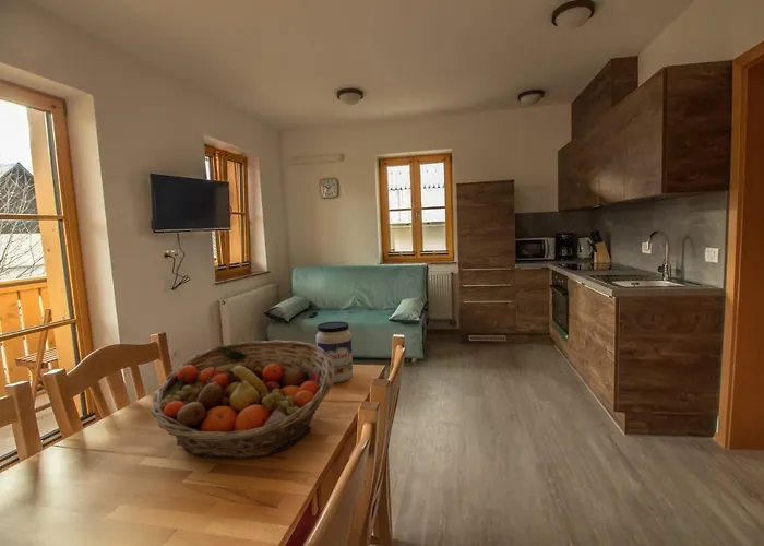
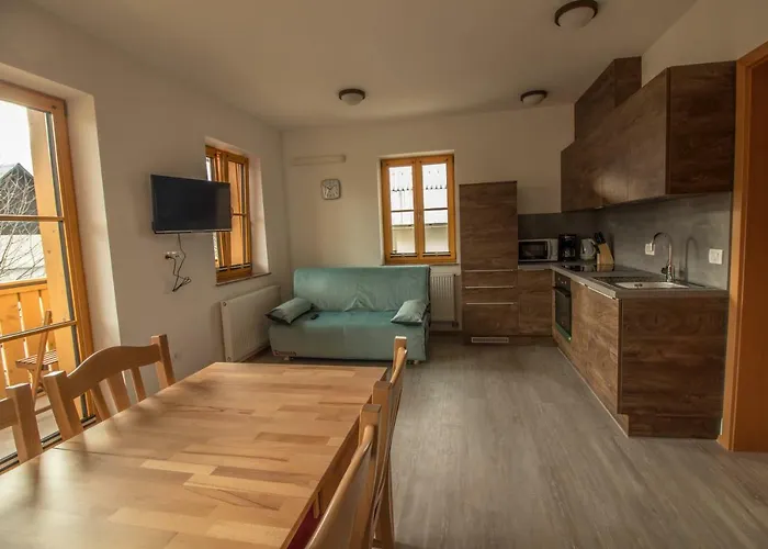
- jar [314,320,354,383]
- fruit basket [151,340,334,459]
